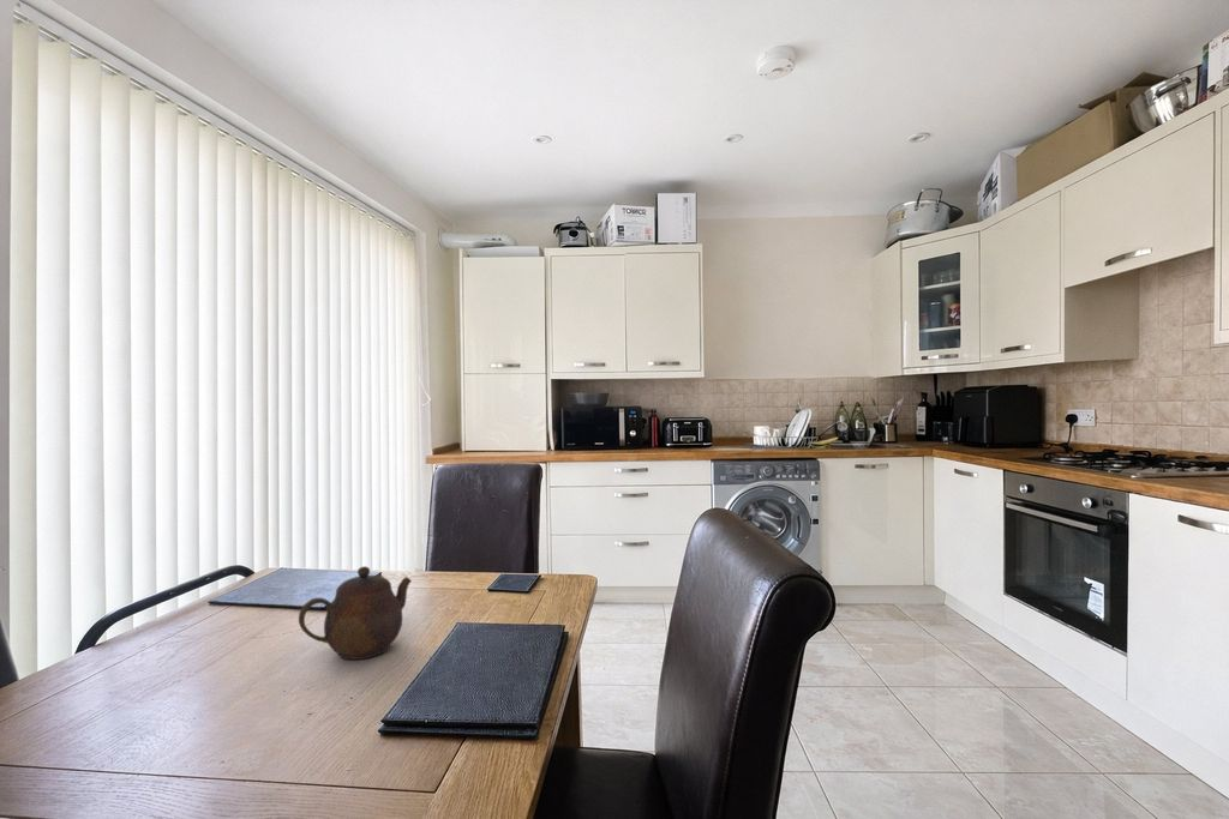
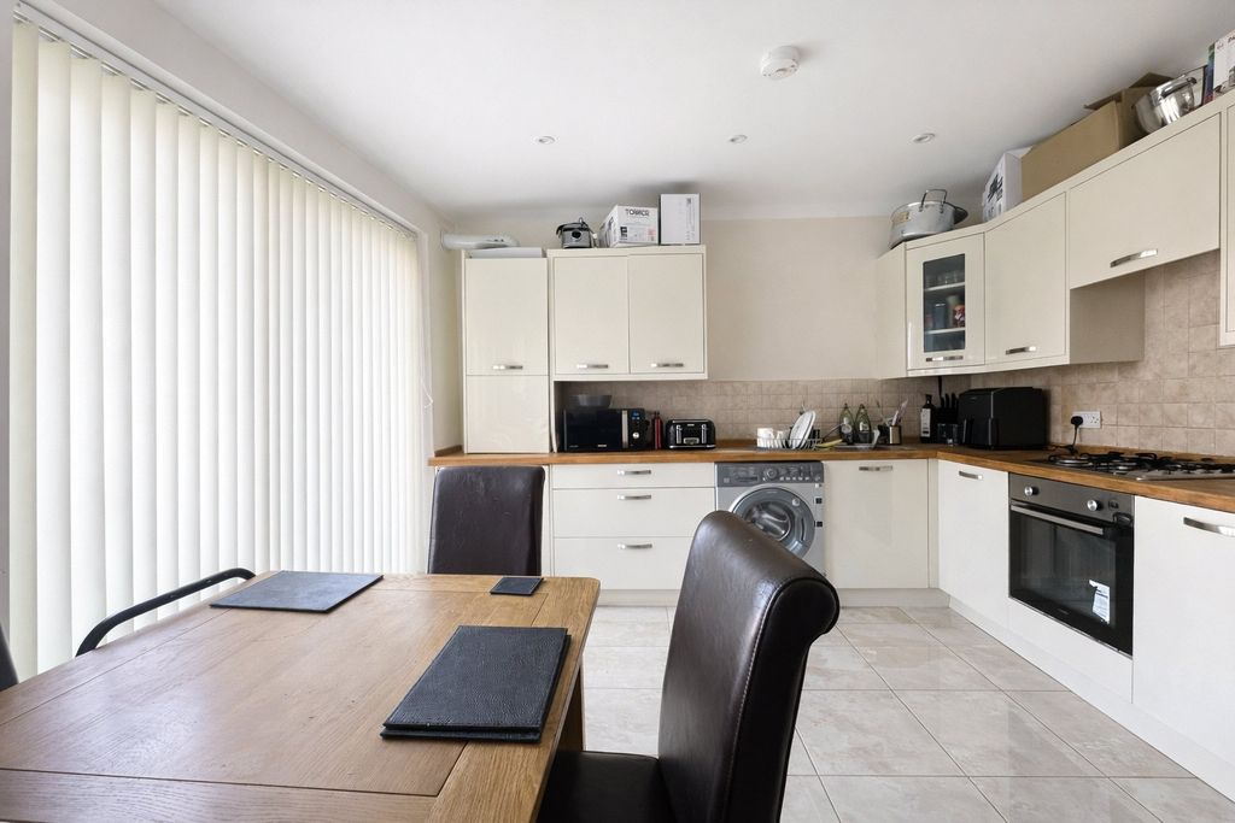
- teapot [298,565,413,661]
